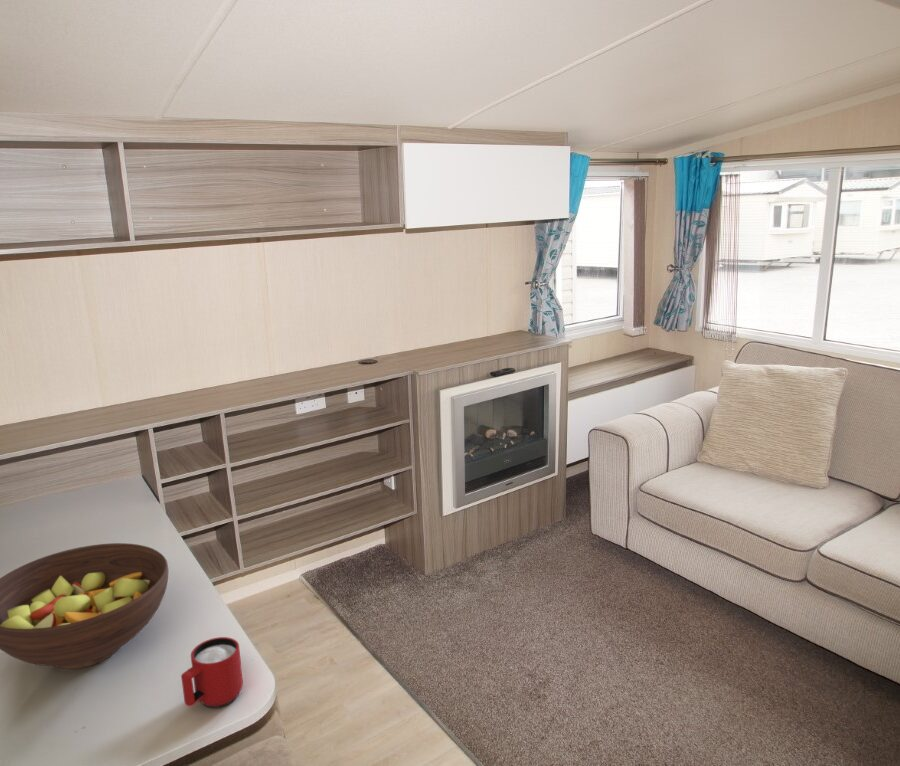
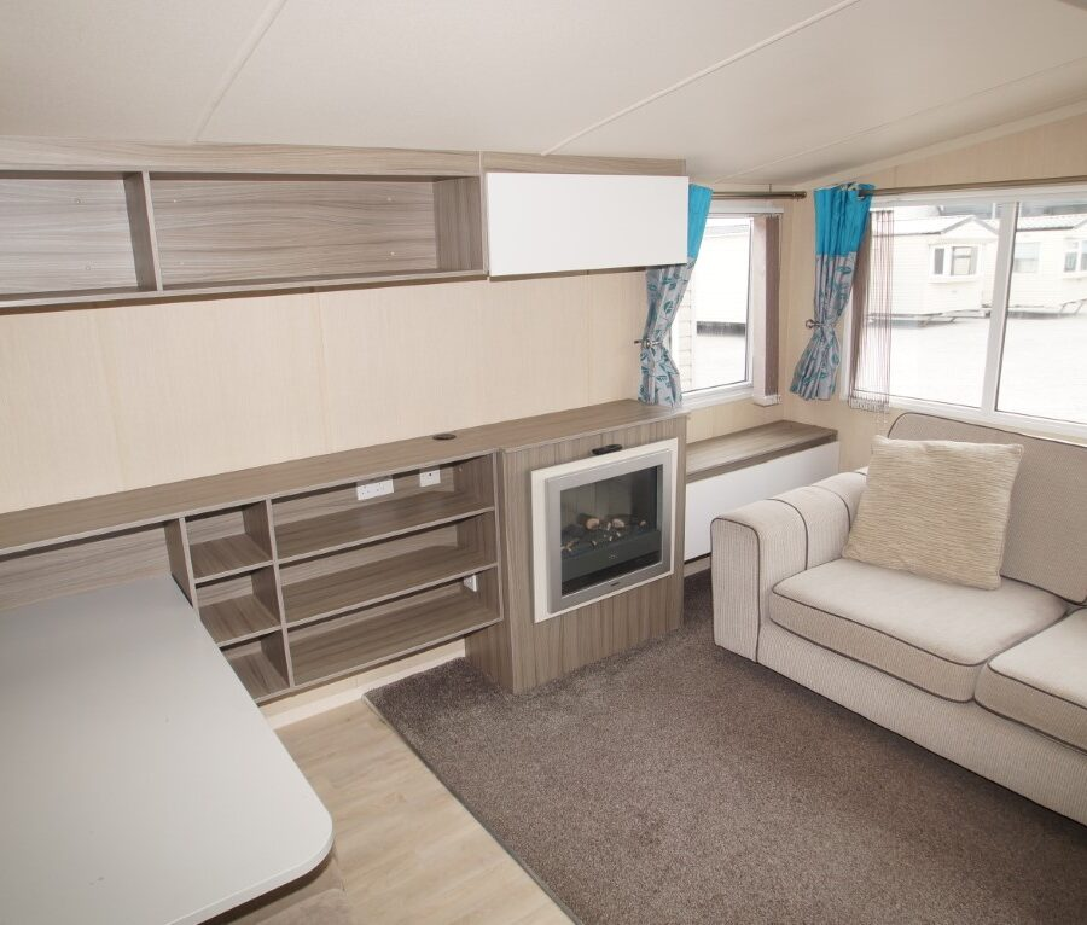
- fruit bowl [0,542,170,670]
- mug [180,636,244,709]
